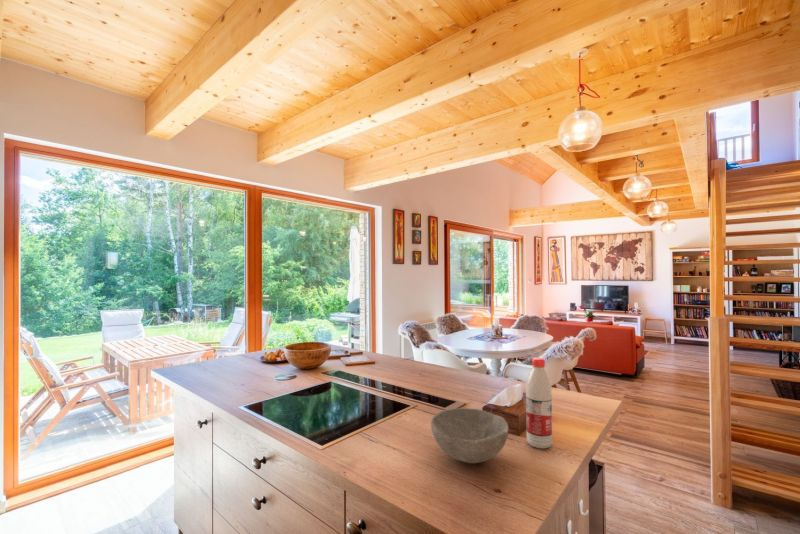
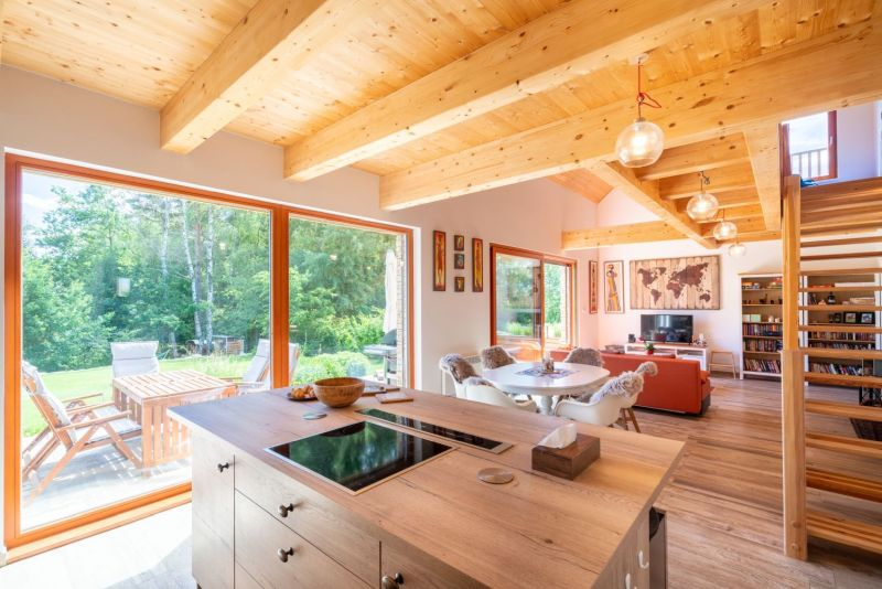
- bowl [430,407,510,464]
- water bottle [525,356,553,449]
